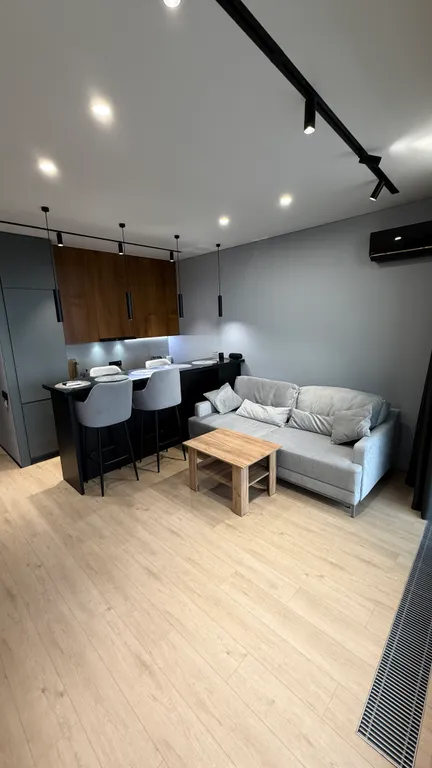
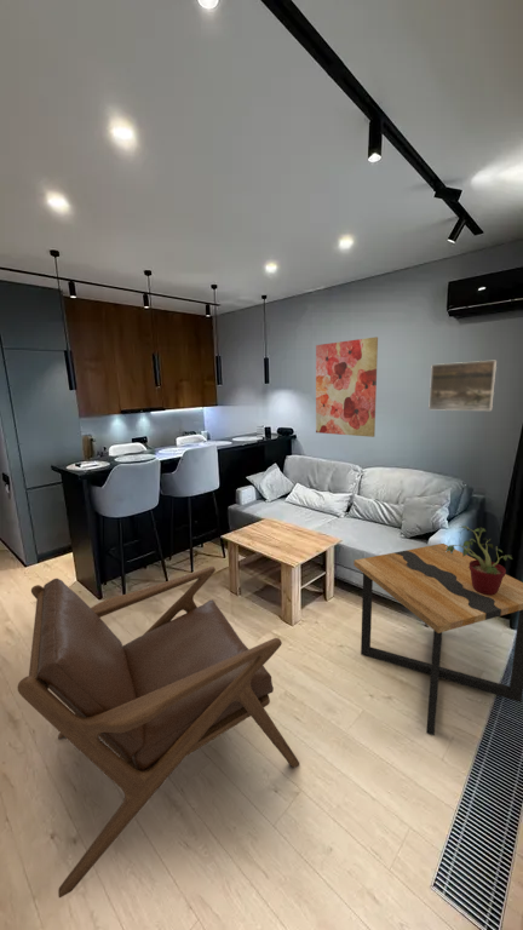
+ wall art [315,335,379,438]
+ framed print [427,360,498,412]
+ lounge chair [17,566,300,899]
+ potted plant [446,523,513,595]
+ side table [352,542,523,736]
